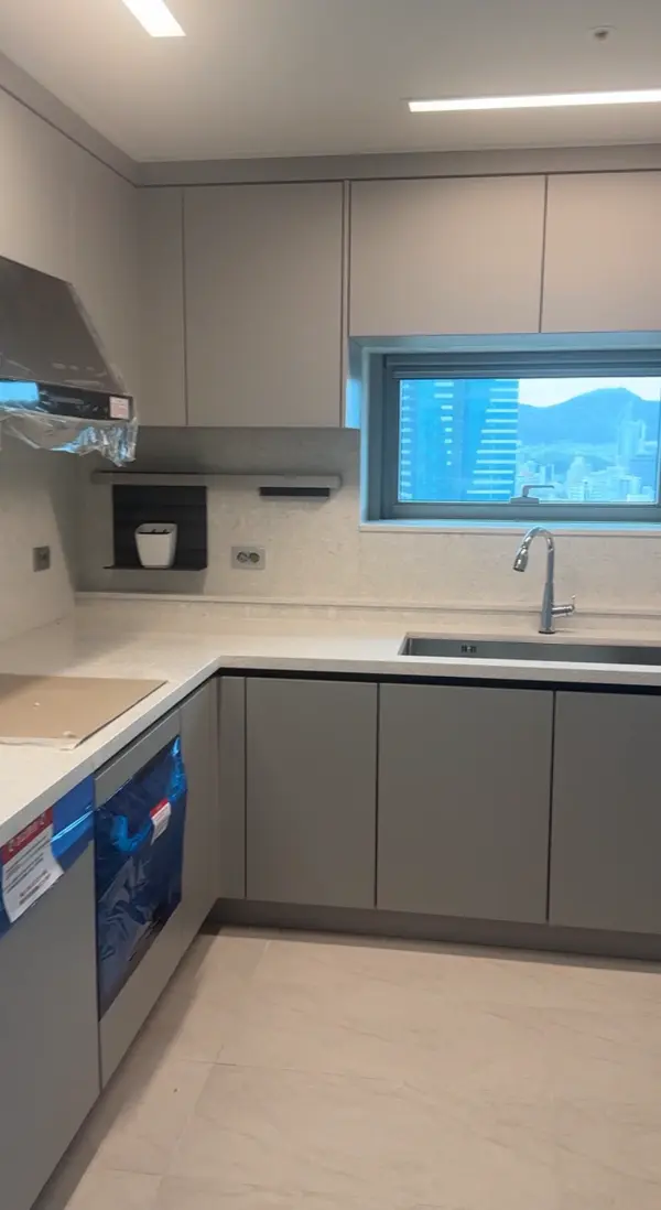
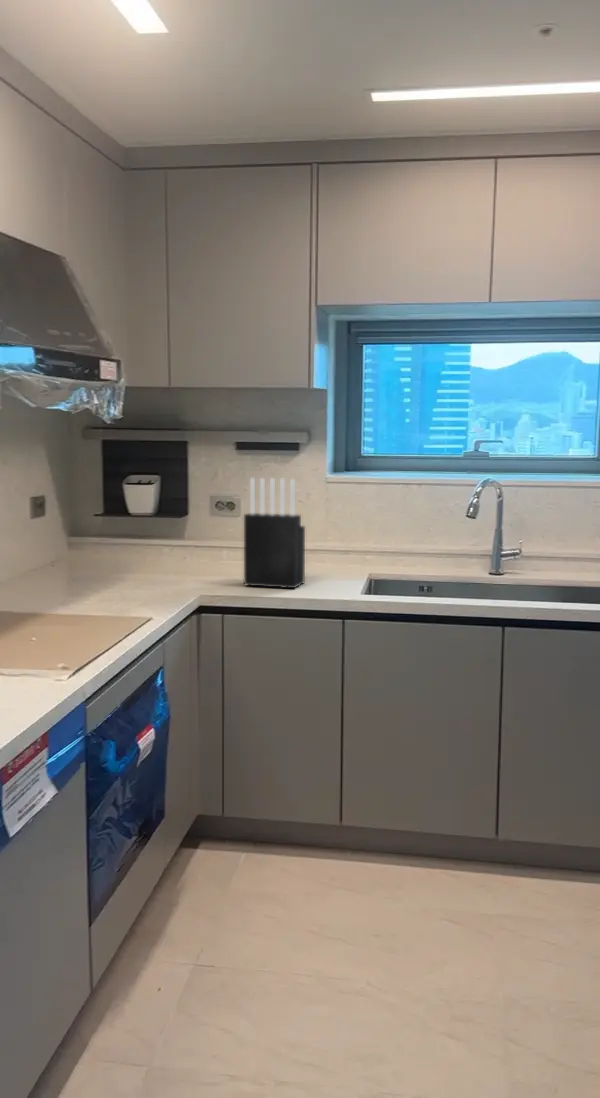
+ knife block [243,477,306,589]
